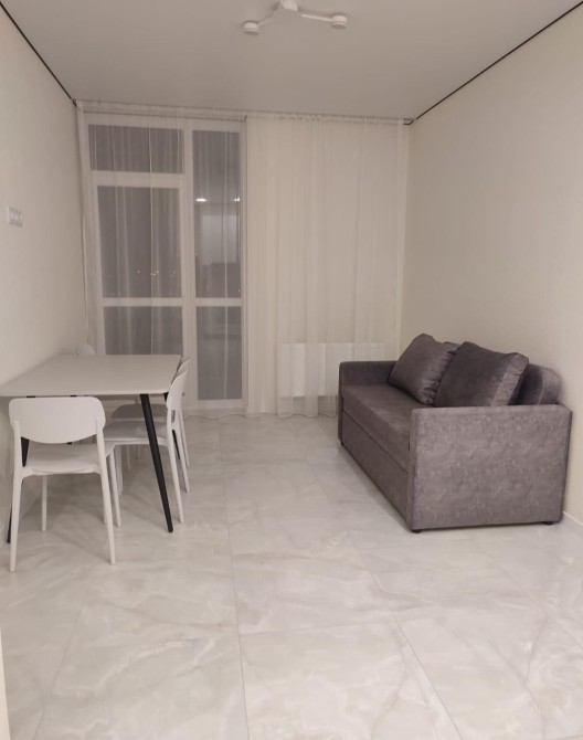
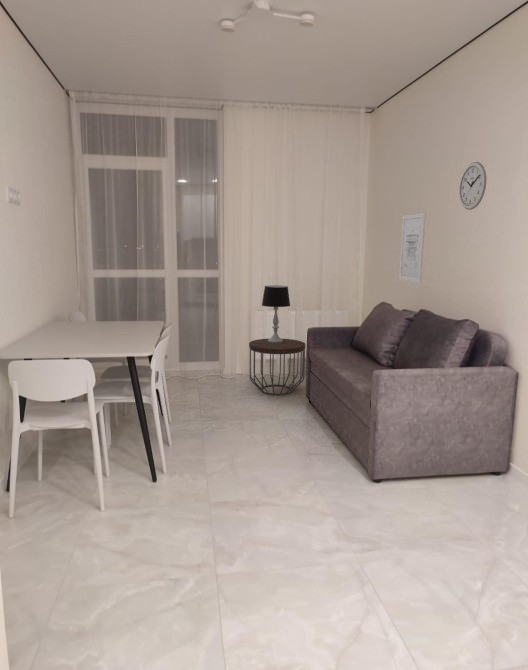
+ wall clock [458,161,487,211]
+ wall art [398,212,427,284]
+ side table [248,337,306,396]
+ table lamp [261,284,291,343]
